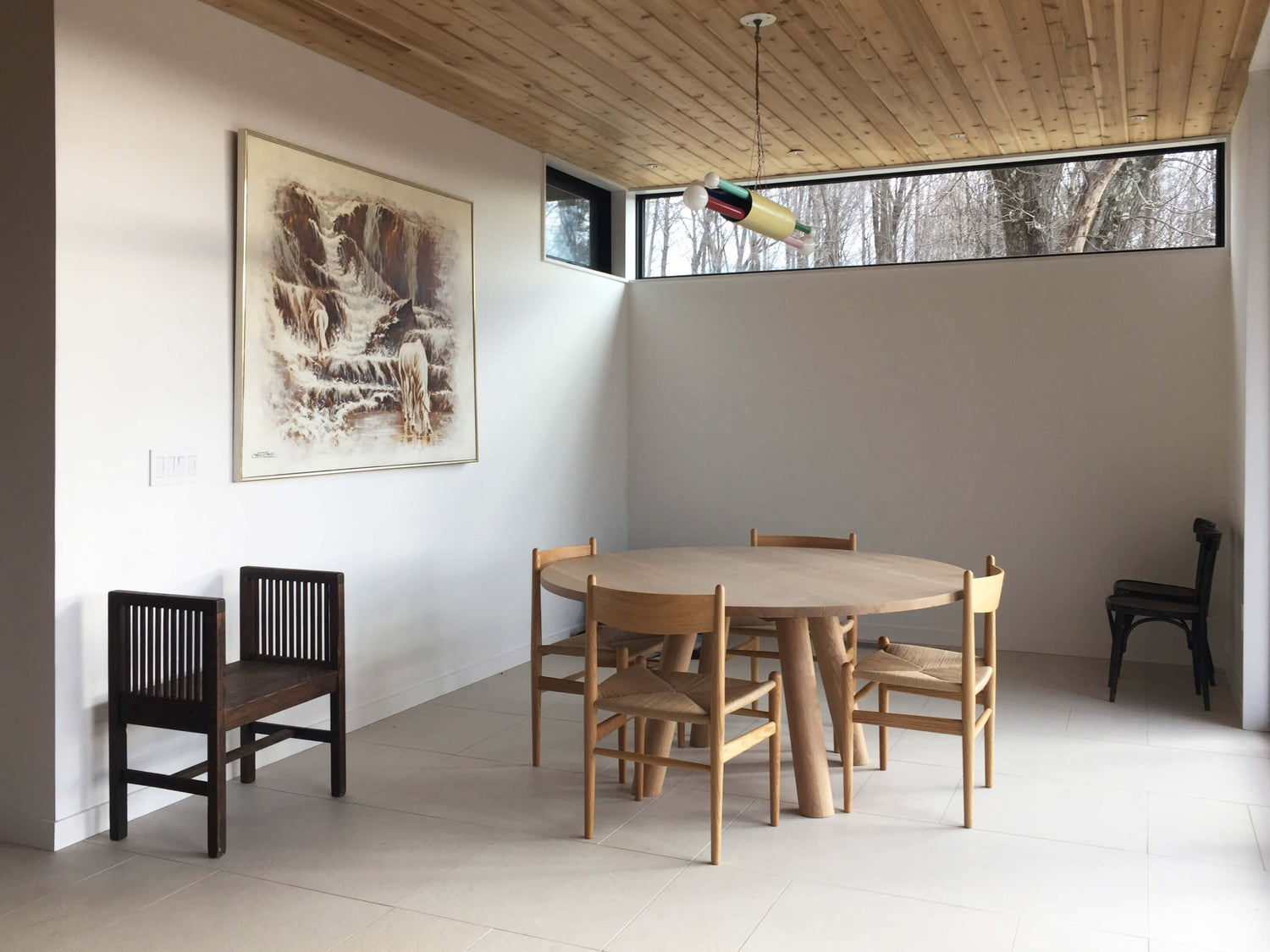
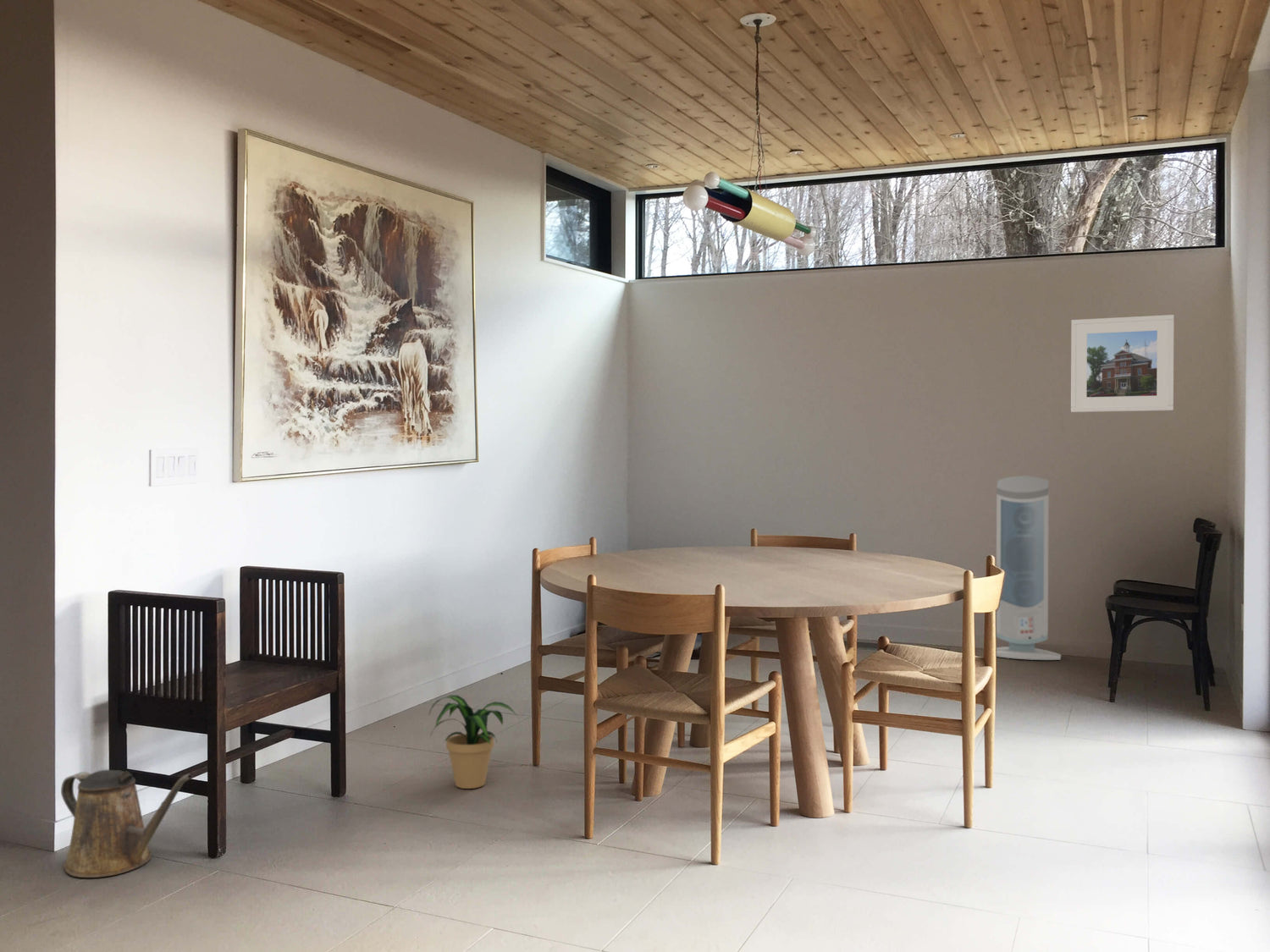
+ watering can [60,769,193,878]
+ air purifier [996,475,1062,661]
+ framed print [1070,314,1175,413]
+ potted plant [428,695,521,790]
